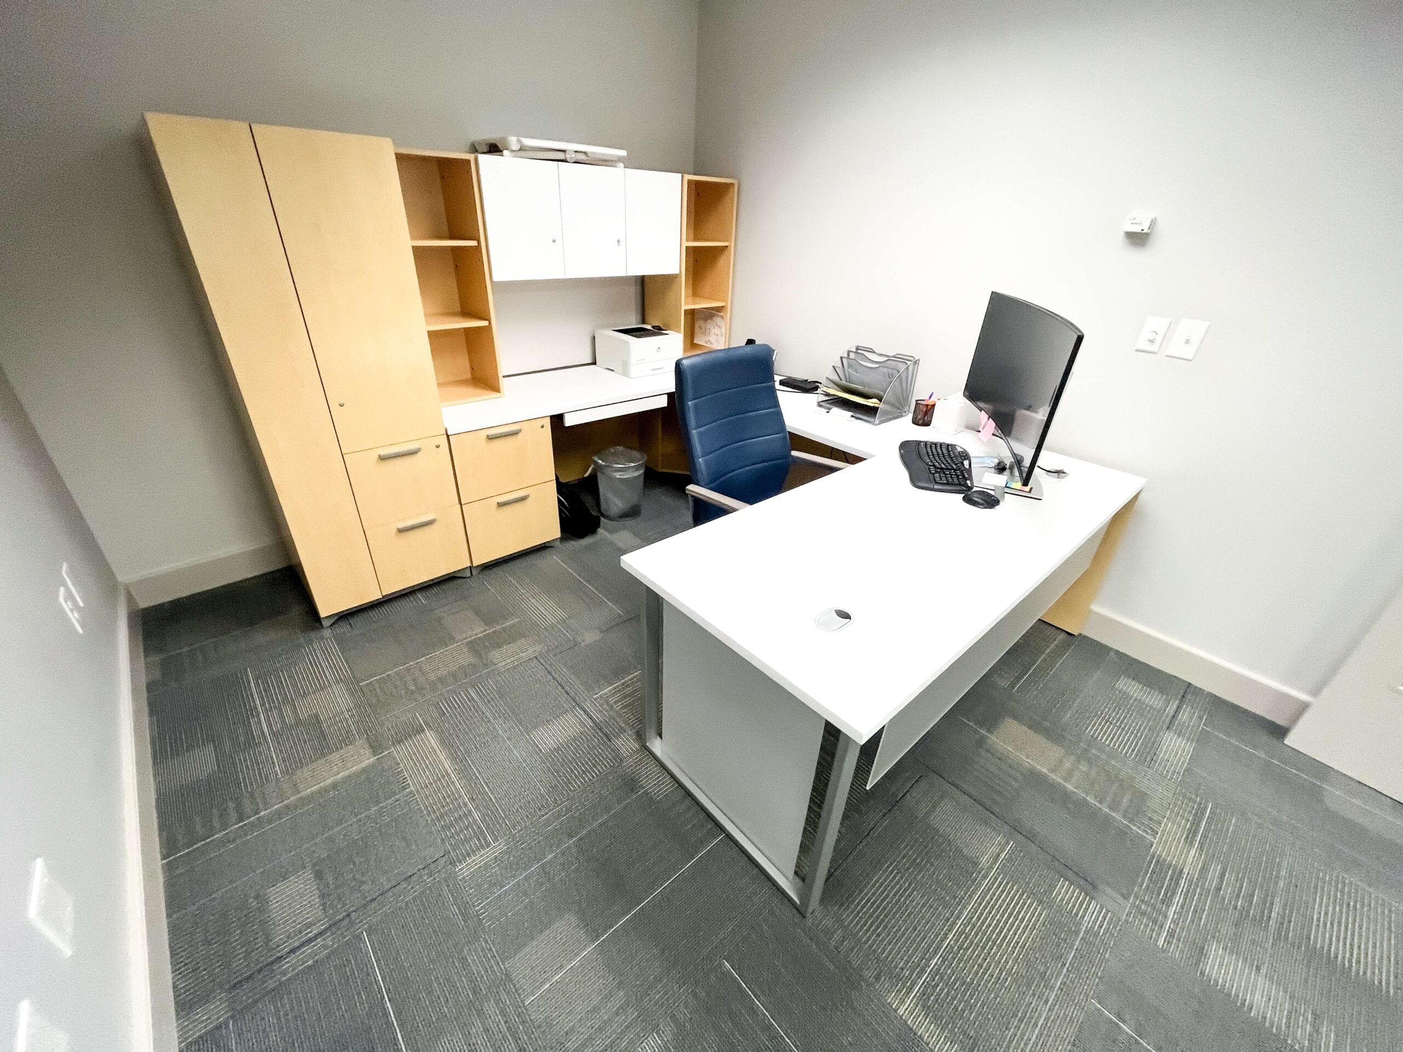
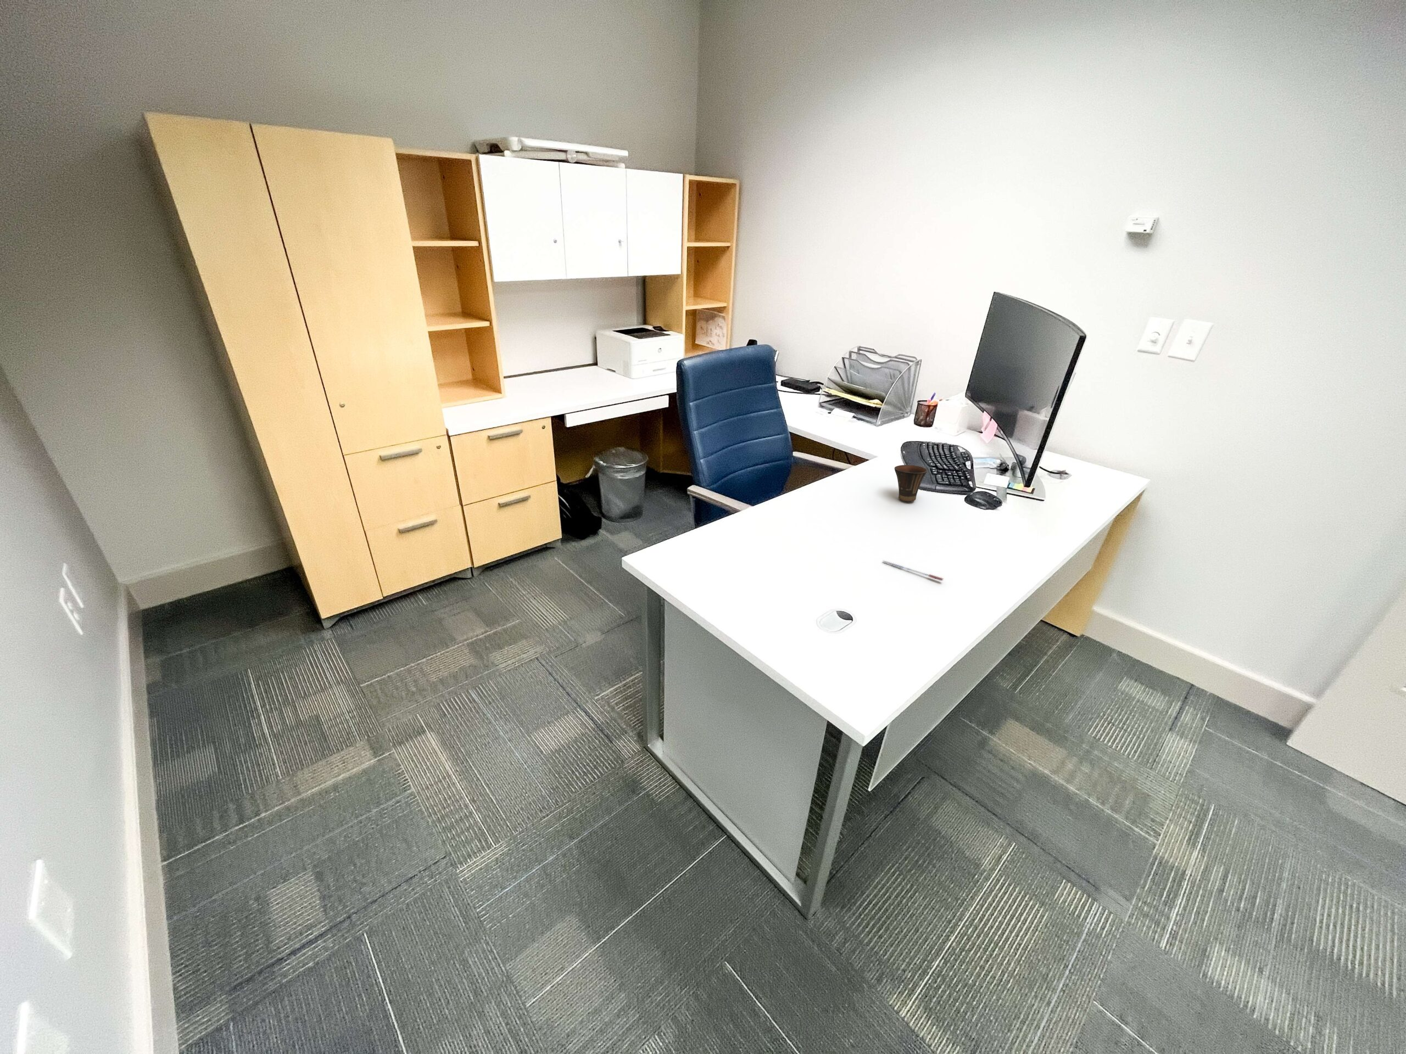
+ cup [895,464,928,502]
+ pen [882,560,943,581]
